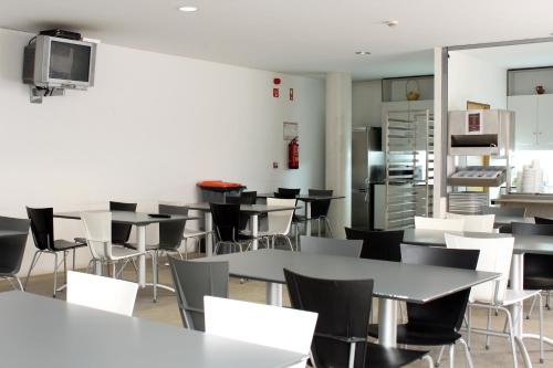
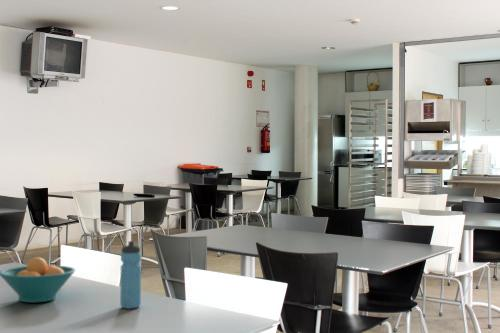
+ water bottle [119,240,142,310]
+ fruit bowl [0,256,76,304]
